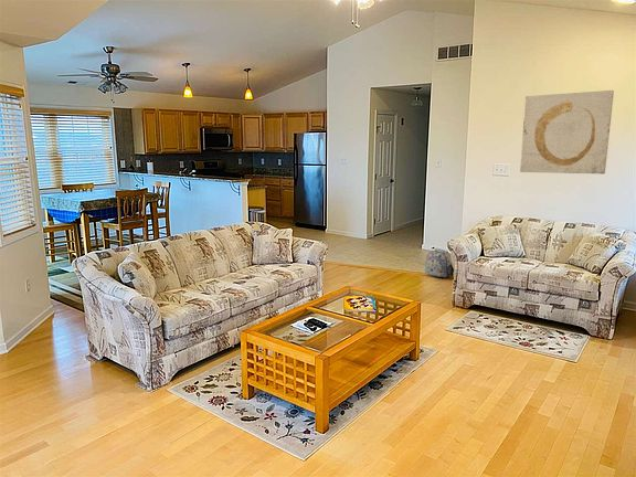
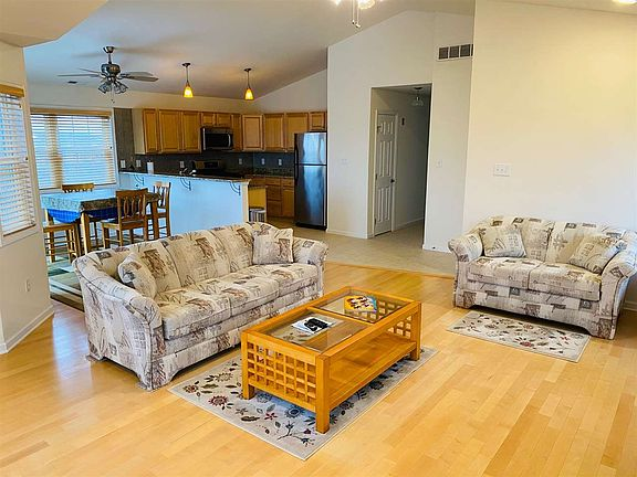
- backpack [424,247,455,278]
- wall art [519,89,615,176]
